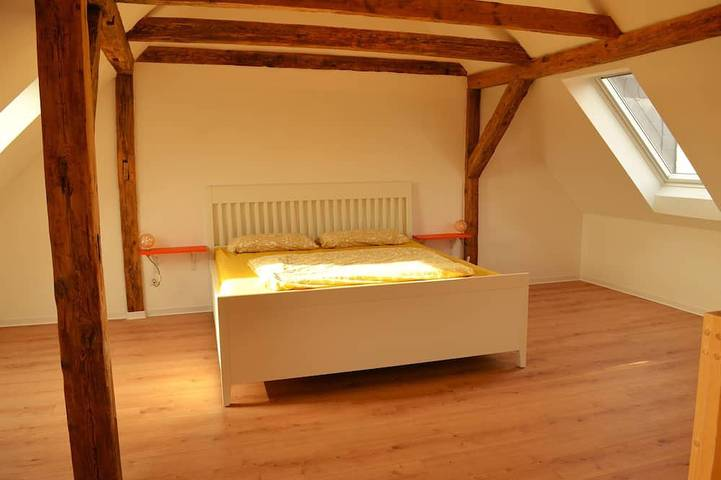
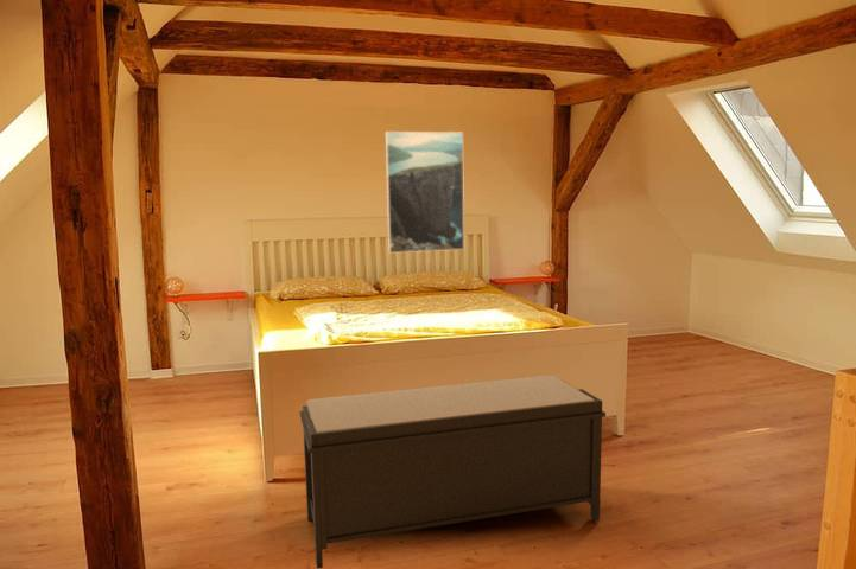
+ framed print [385,130,465,254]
+ bench [298,375,607,569]
